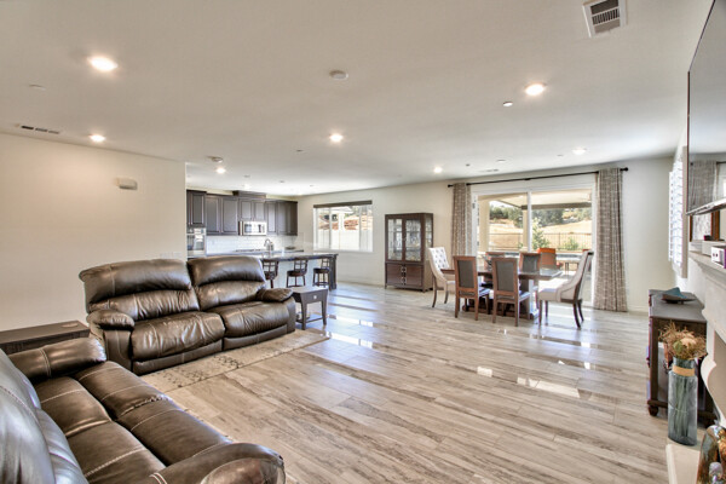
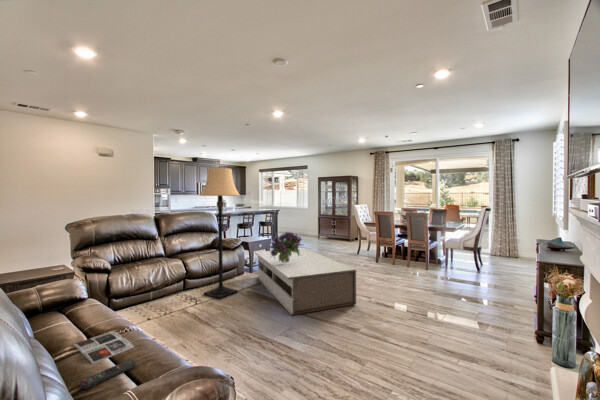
+ magazine [72,330,135,365]
+ coffee table [254,247,357,316]
+ remote control [79,359,137,390]
+ bouquet [269,231,304,264]
+ lamp [199,167,241,300]
